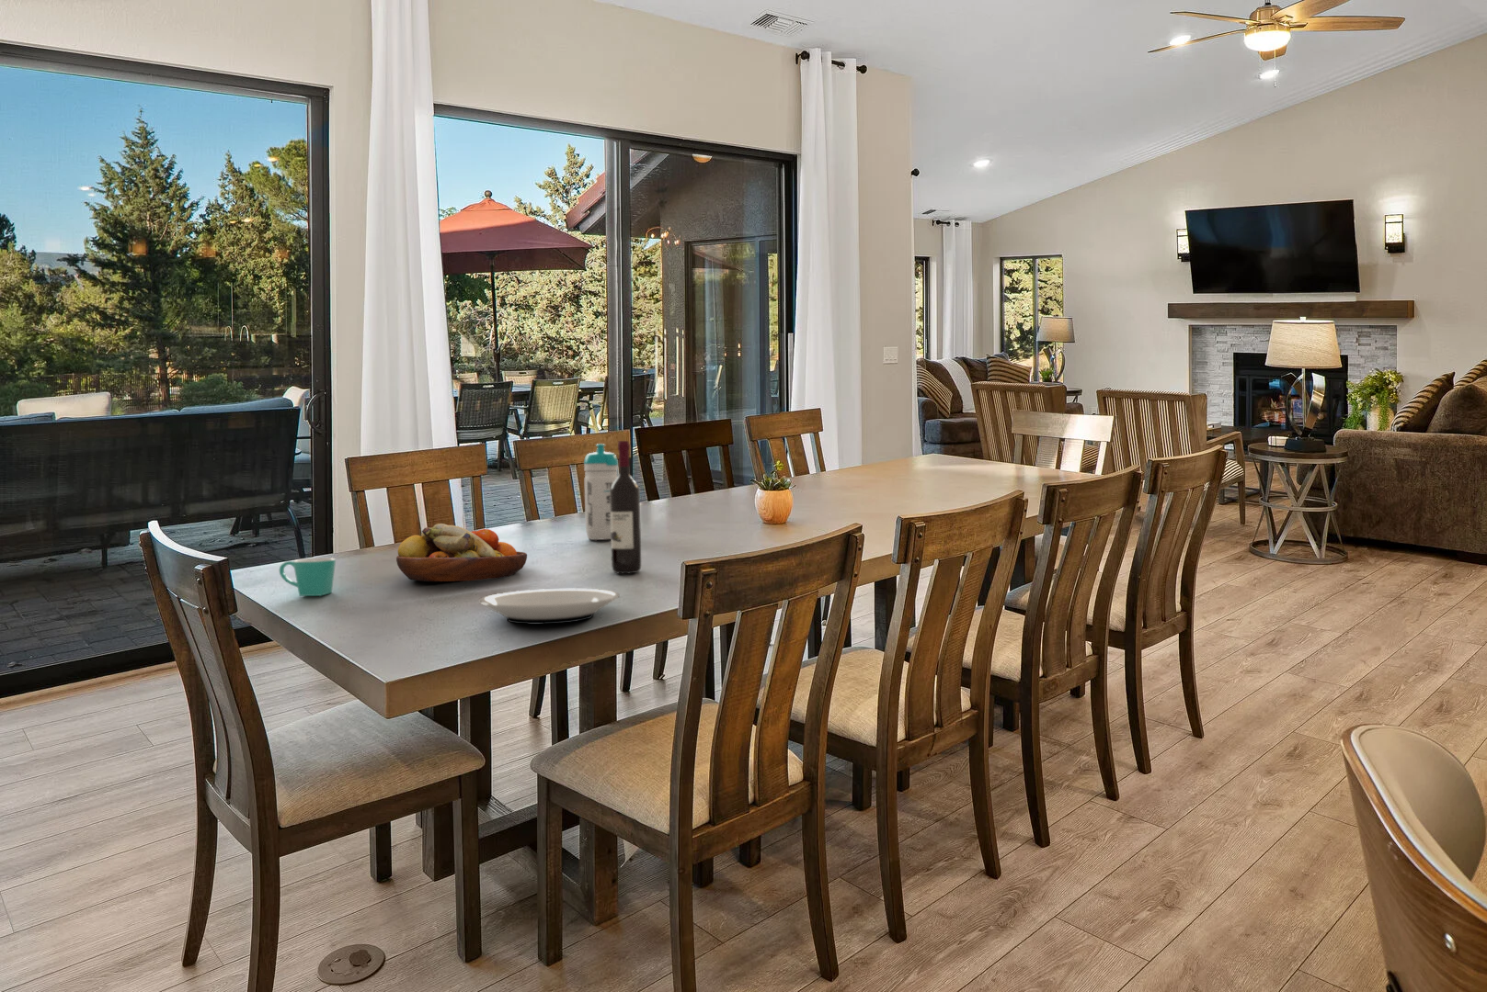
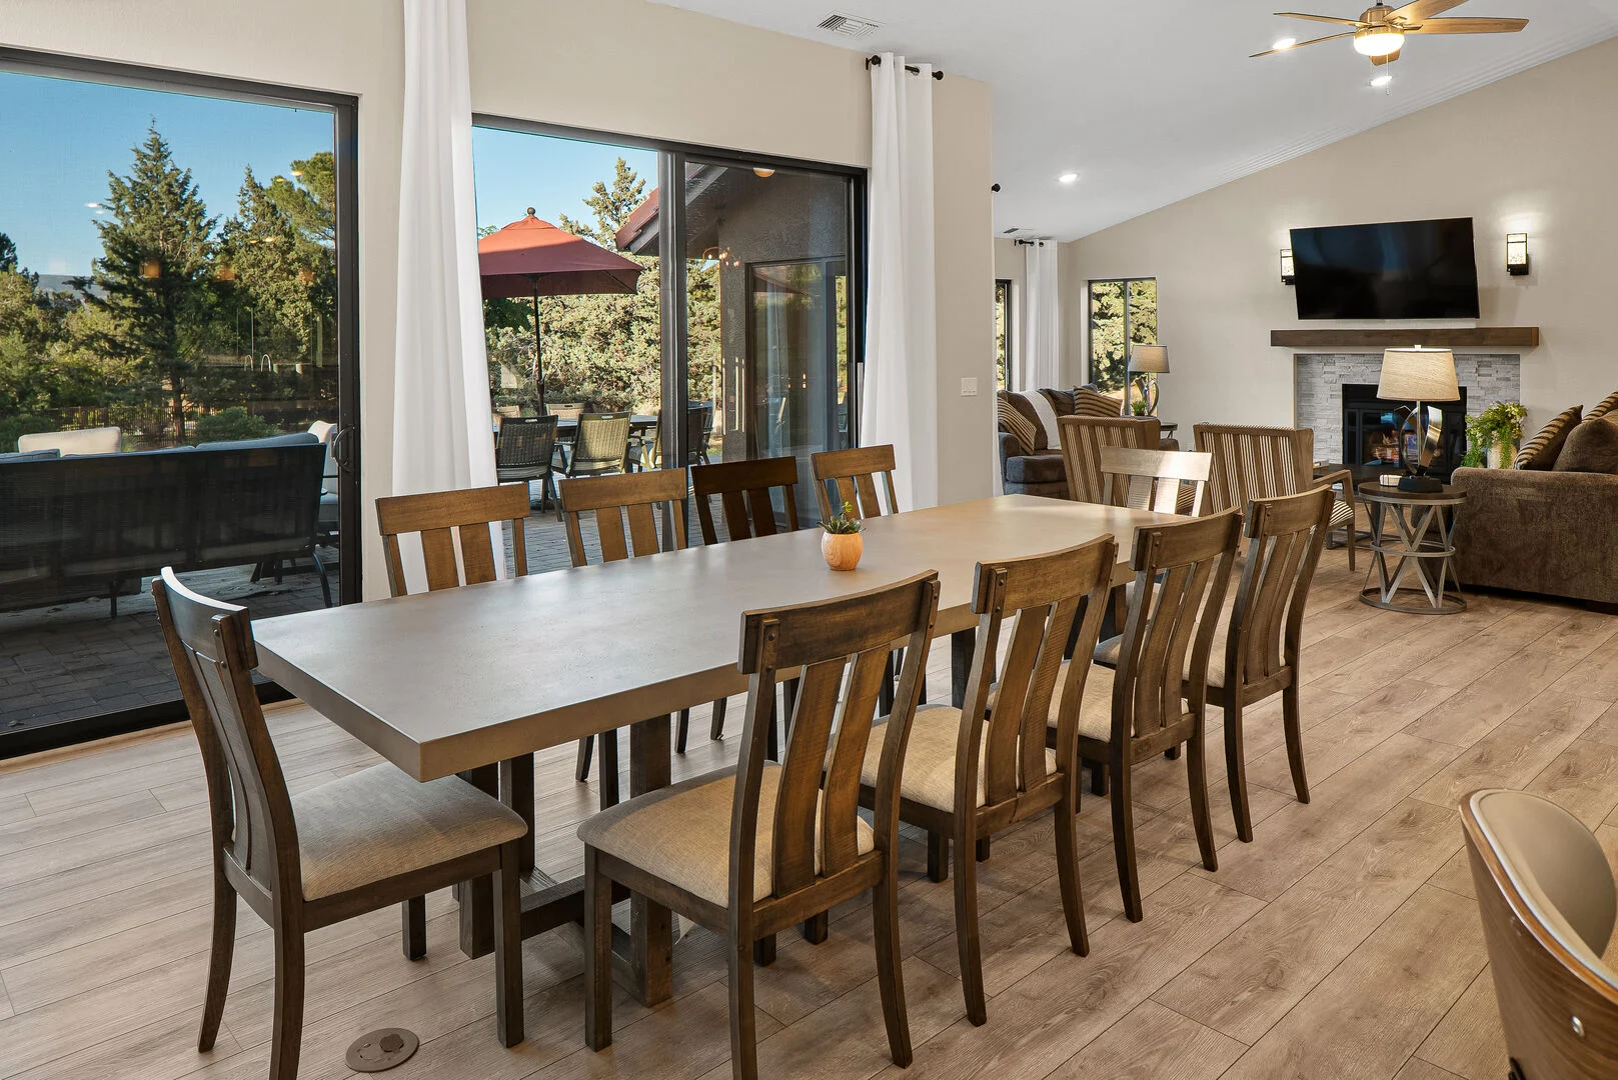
- plate [478,588,621,626]
- water bottle [583,443,619,541]
- fruit bowl [396,523,527,582]
- mug [278,557,337,597]
- wine bottle [609,440,642,575]
